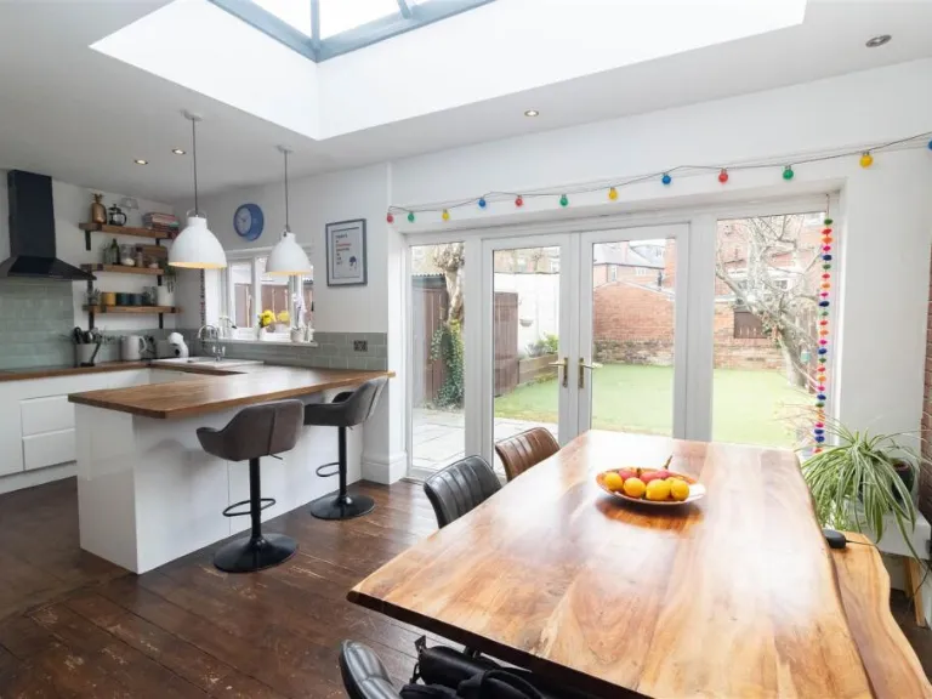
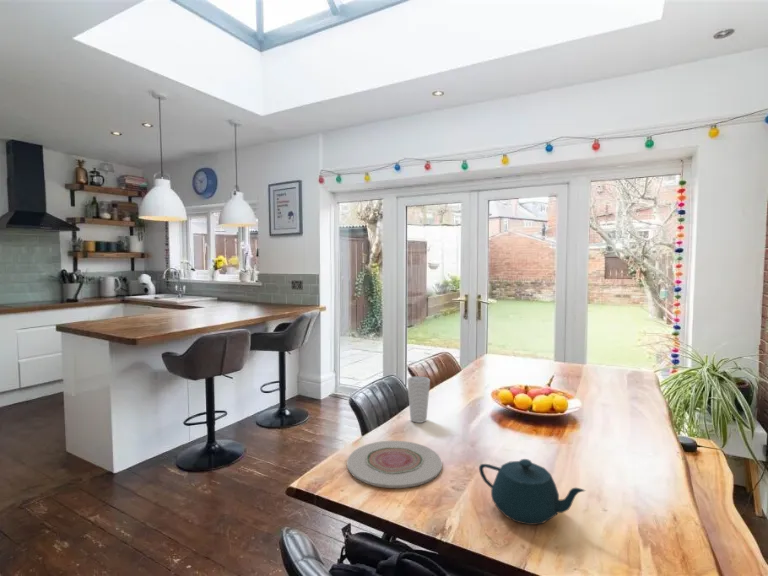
+ cup [406,375,431,424]
+ plate [346,440,443,489]
+ teapot [478,458,586,526]
